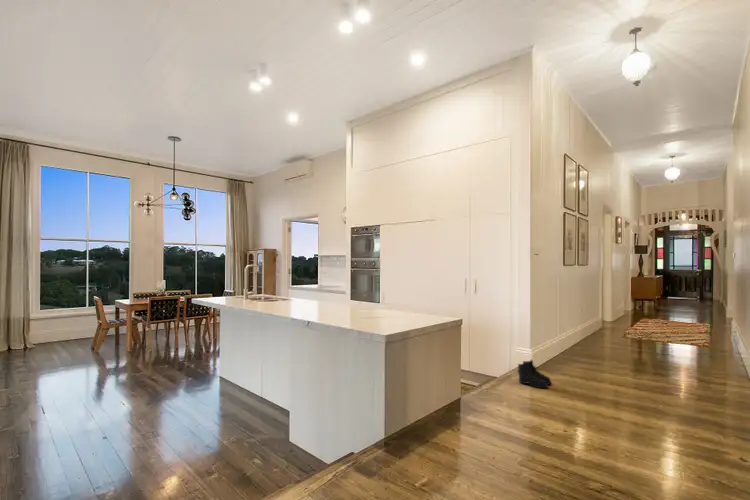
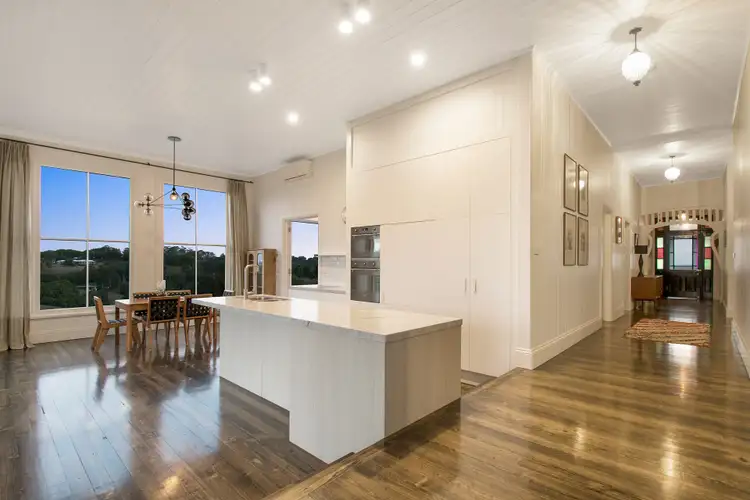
- boots [516,359,553,389]
